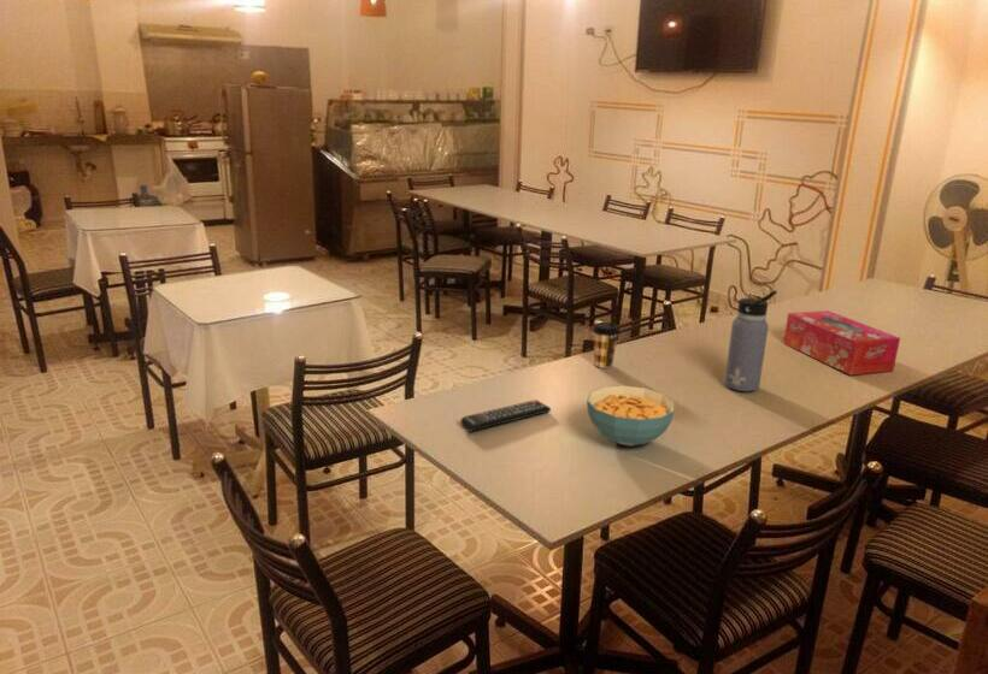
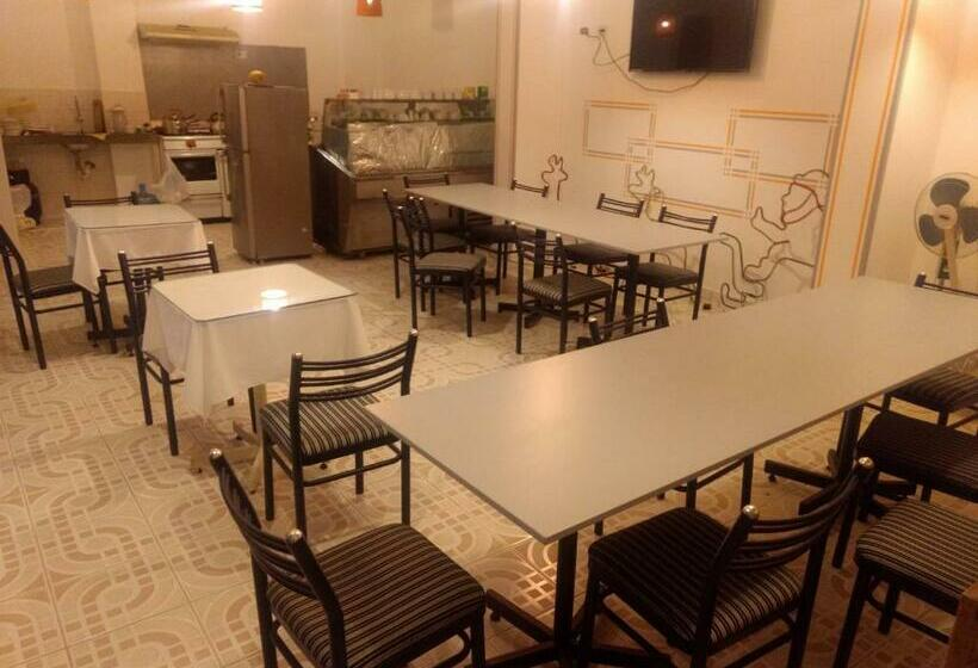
- water bottle [723,289,778,394]
- tissue box [782,309,901,377]
- coffee cup [592,321,621,369]
- remote control [459,398,552,432]
- cereal bowl [586,384,676,448]
